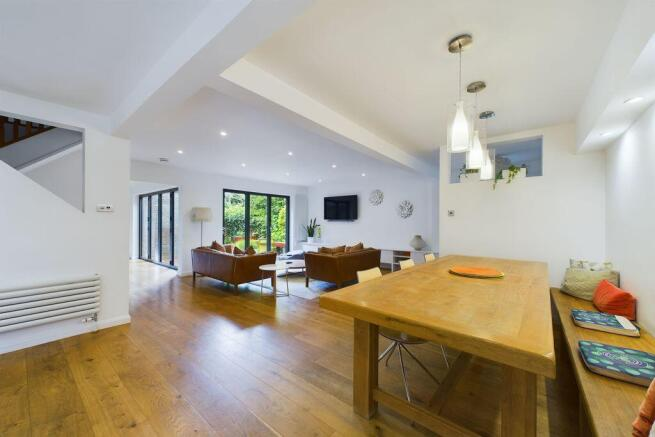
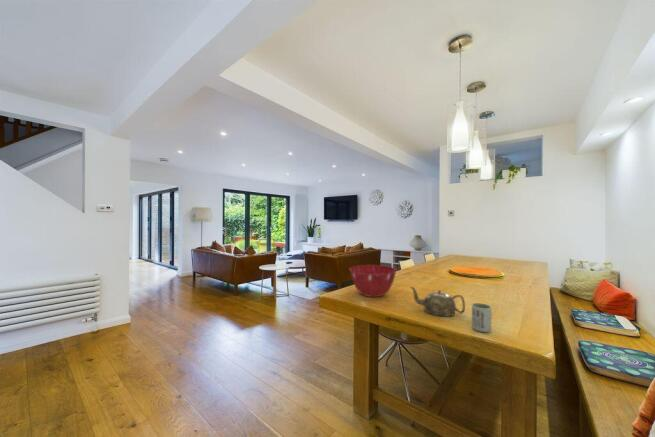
+ mixing bowl [348,264,398,298]
+ cup [471,302,492,333]
+ teapot [409,286,466,317]
